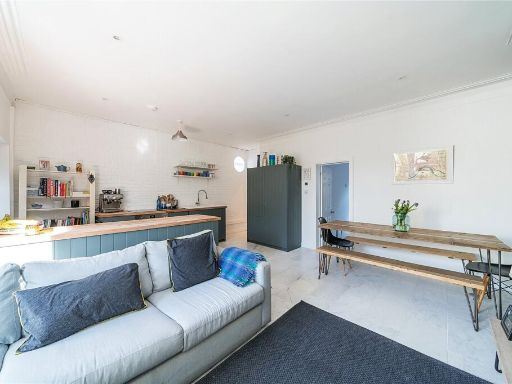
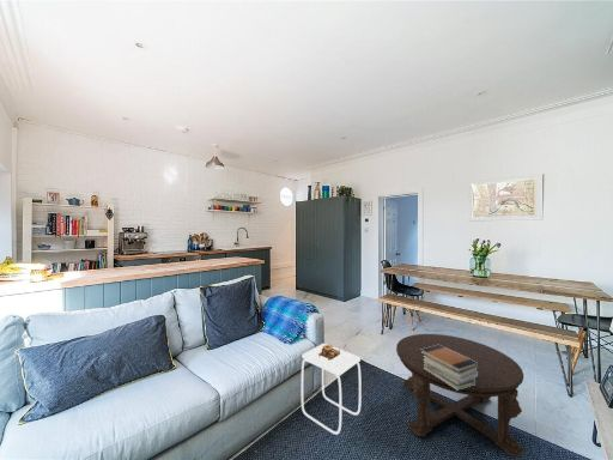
+ book stack [420,344,478,391]
+ side table [301,343,363,436]
+ coffee table [395,333,526,459]
